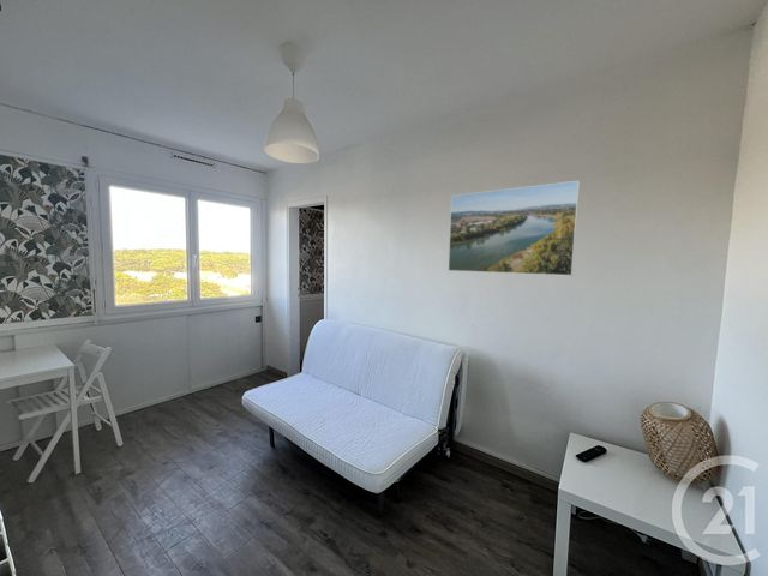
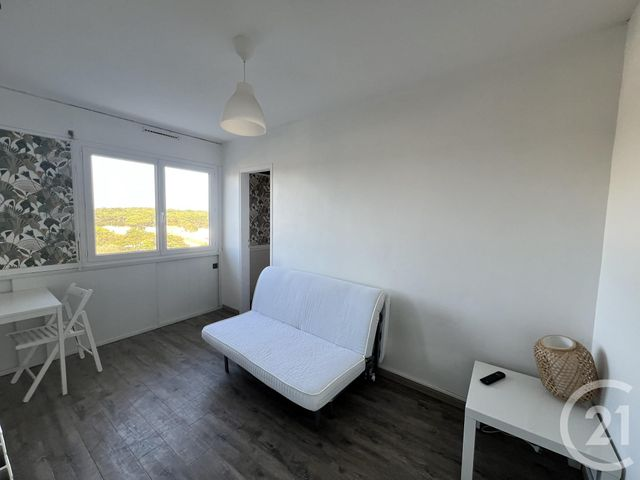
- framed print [448,180,581,277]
